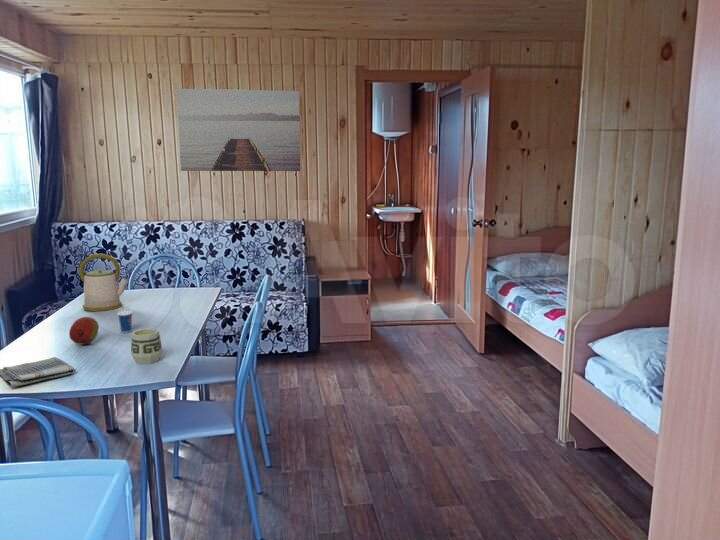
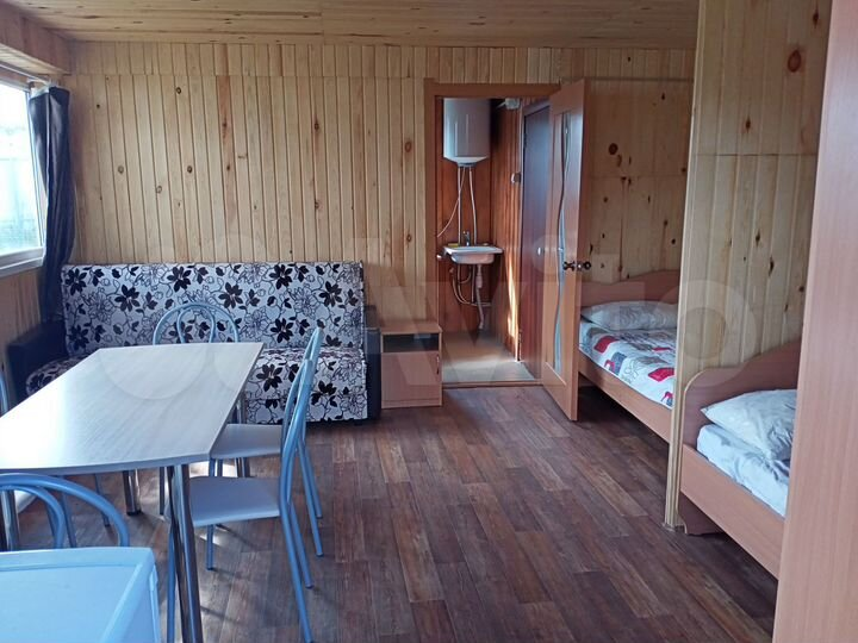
- dish towel [0,356,77,389]
- wall art [175,87,301,172]
- kettle [78,253,129,312]
- cup [130,328,163,365]
- fruit [68,316,100,346]
- cup [116,303,134,334]
